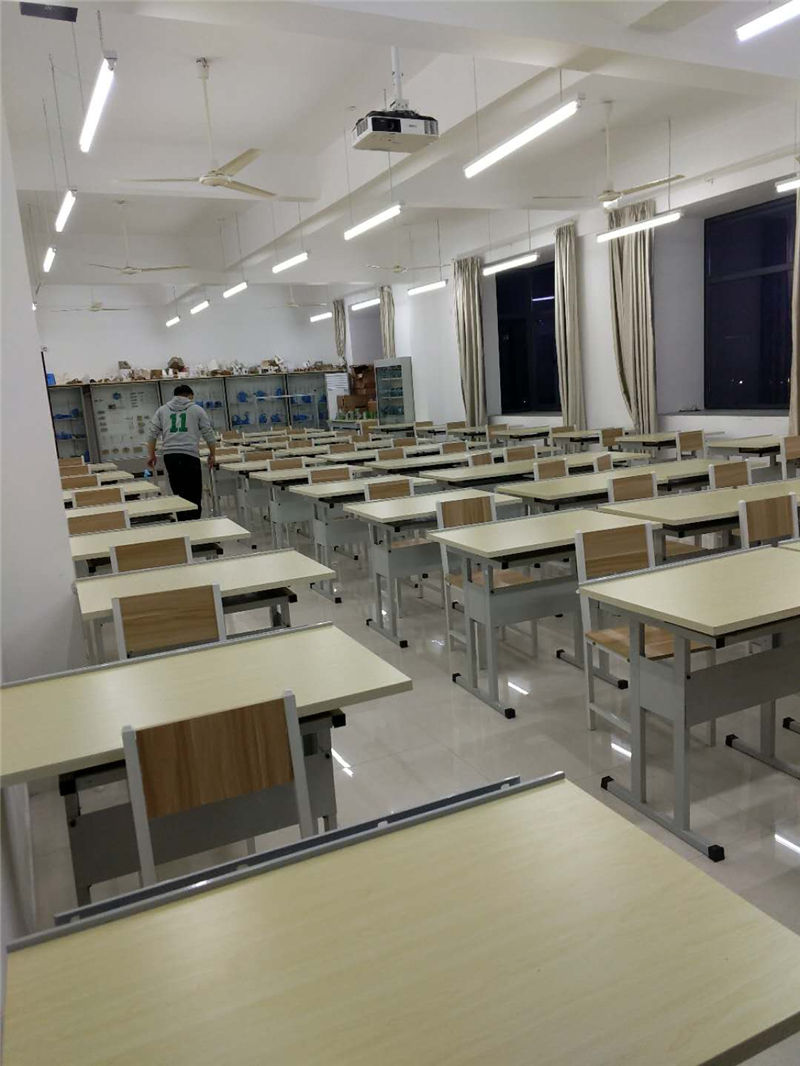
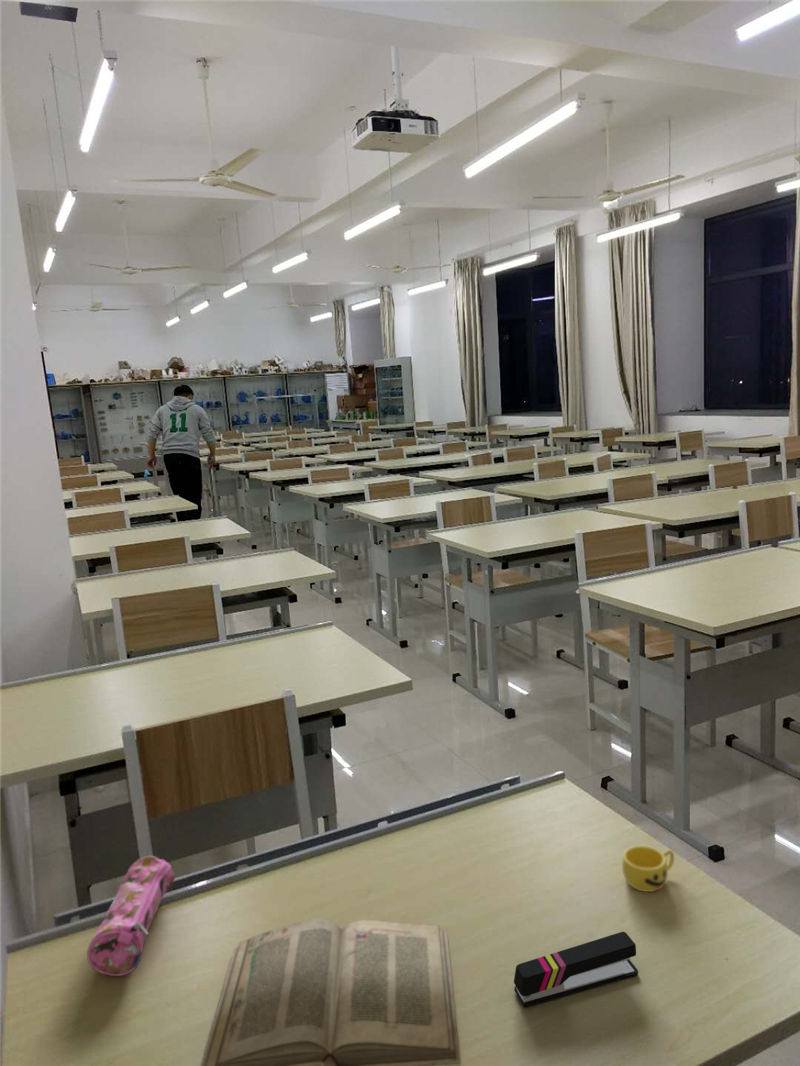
+ stapler [513,931,639,1008]
+ cup [621,845,675,893]
+ pencil case [86,855,176,977]
+ book [200,918,462,1066]
